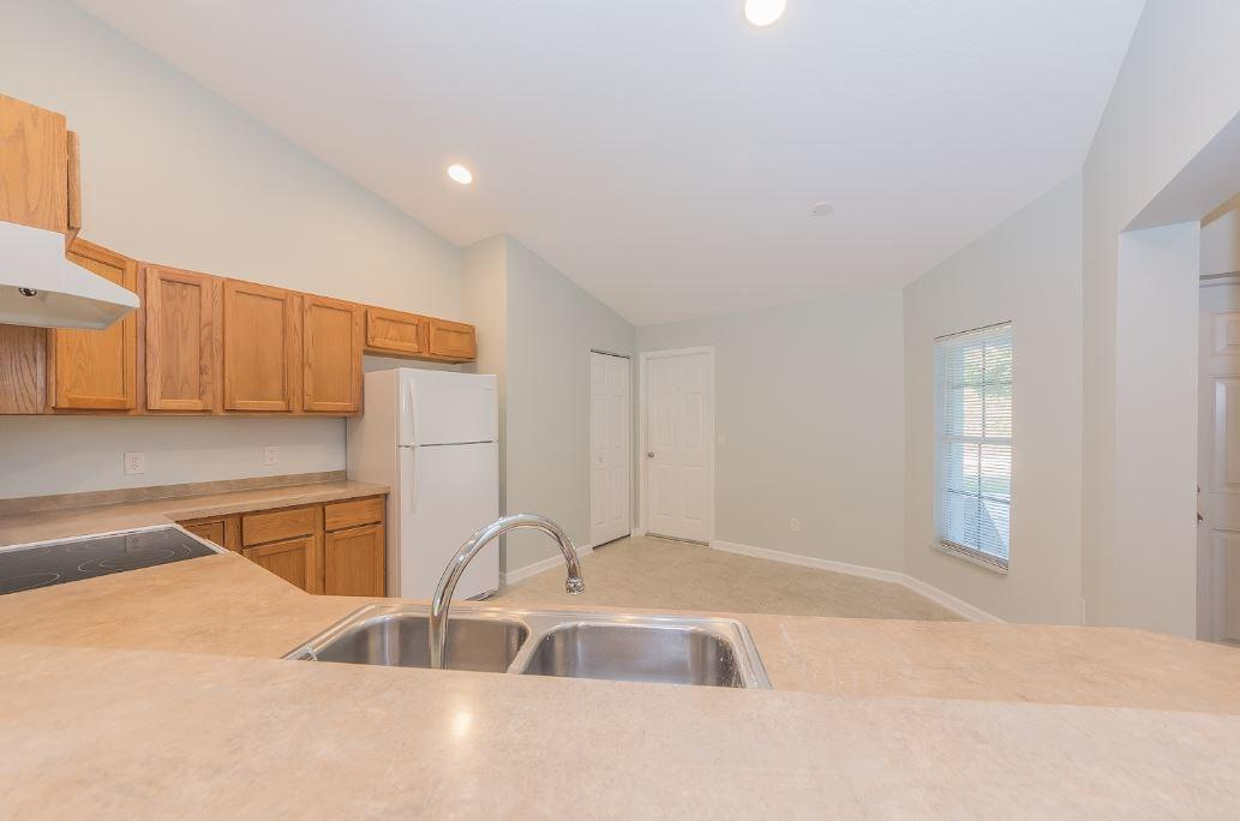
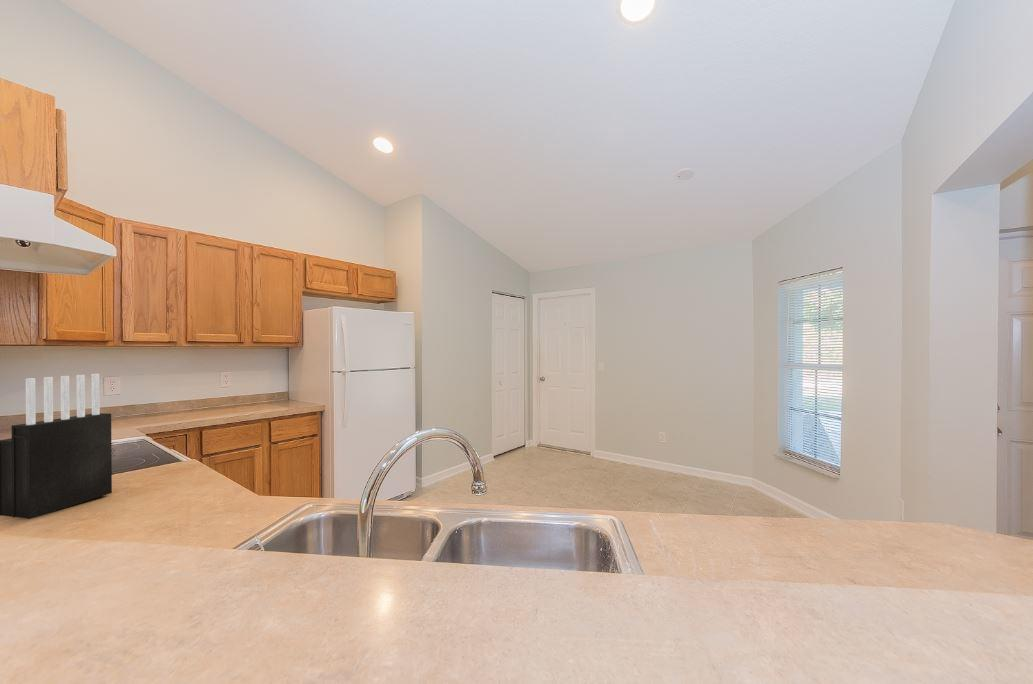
+ knife block [0,373,113,520]
